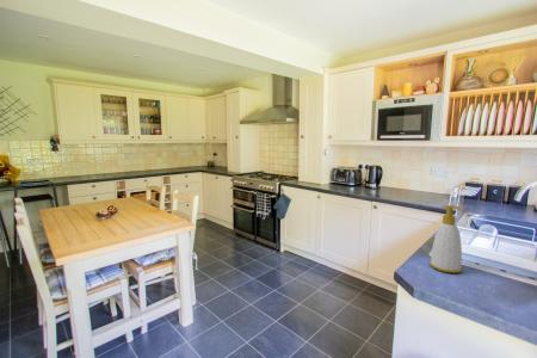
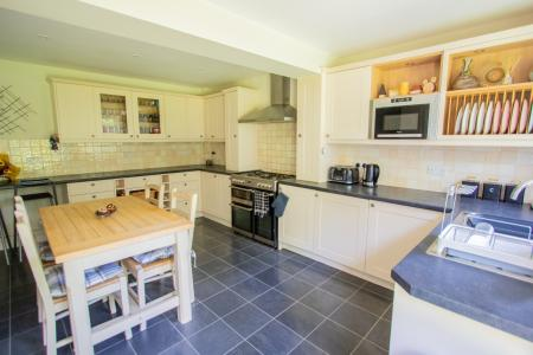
- soap bottle [428,204,467,274]
